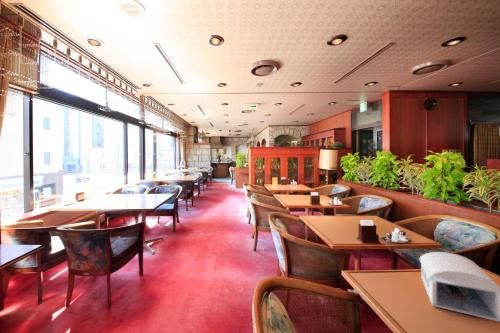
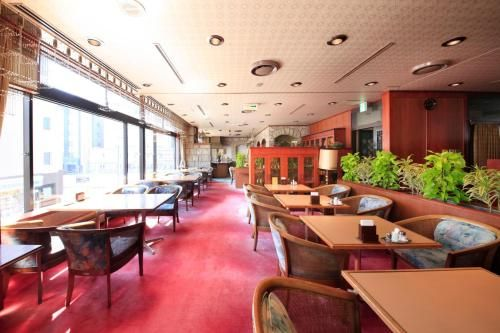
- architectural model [418,251,500,322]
